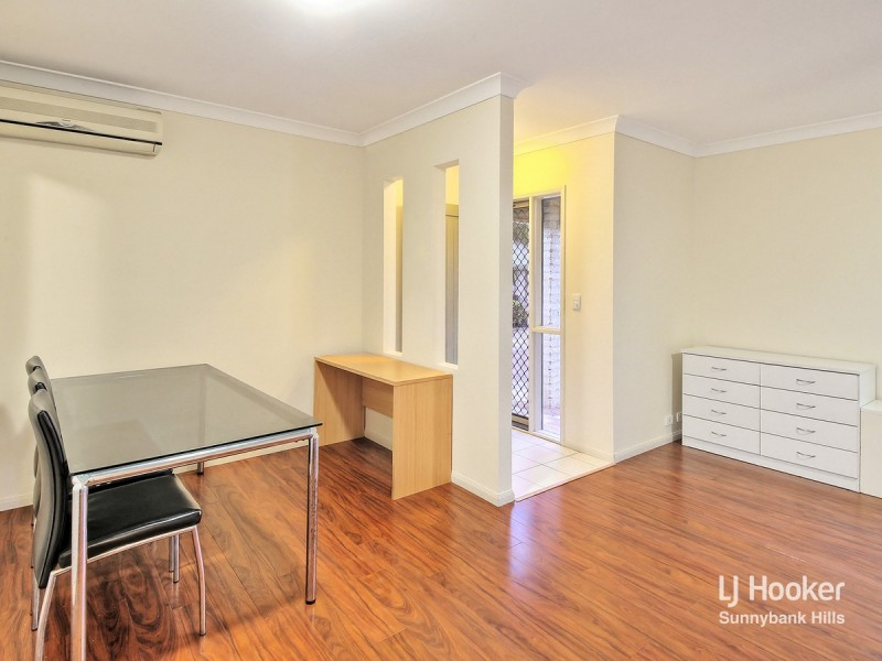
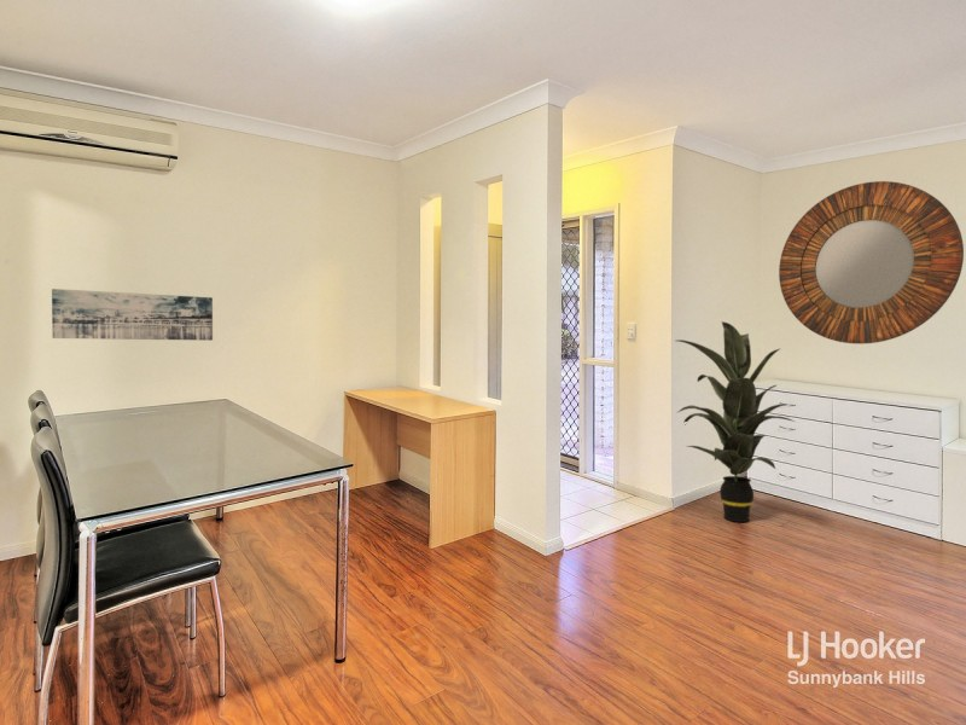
+ home mirror [778,180,965,344]
+ wall art [51,288,214,342]
+ indoor plant [675,320,796,523]
